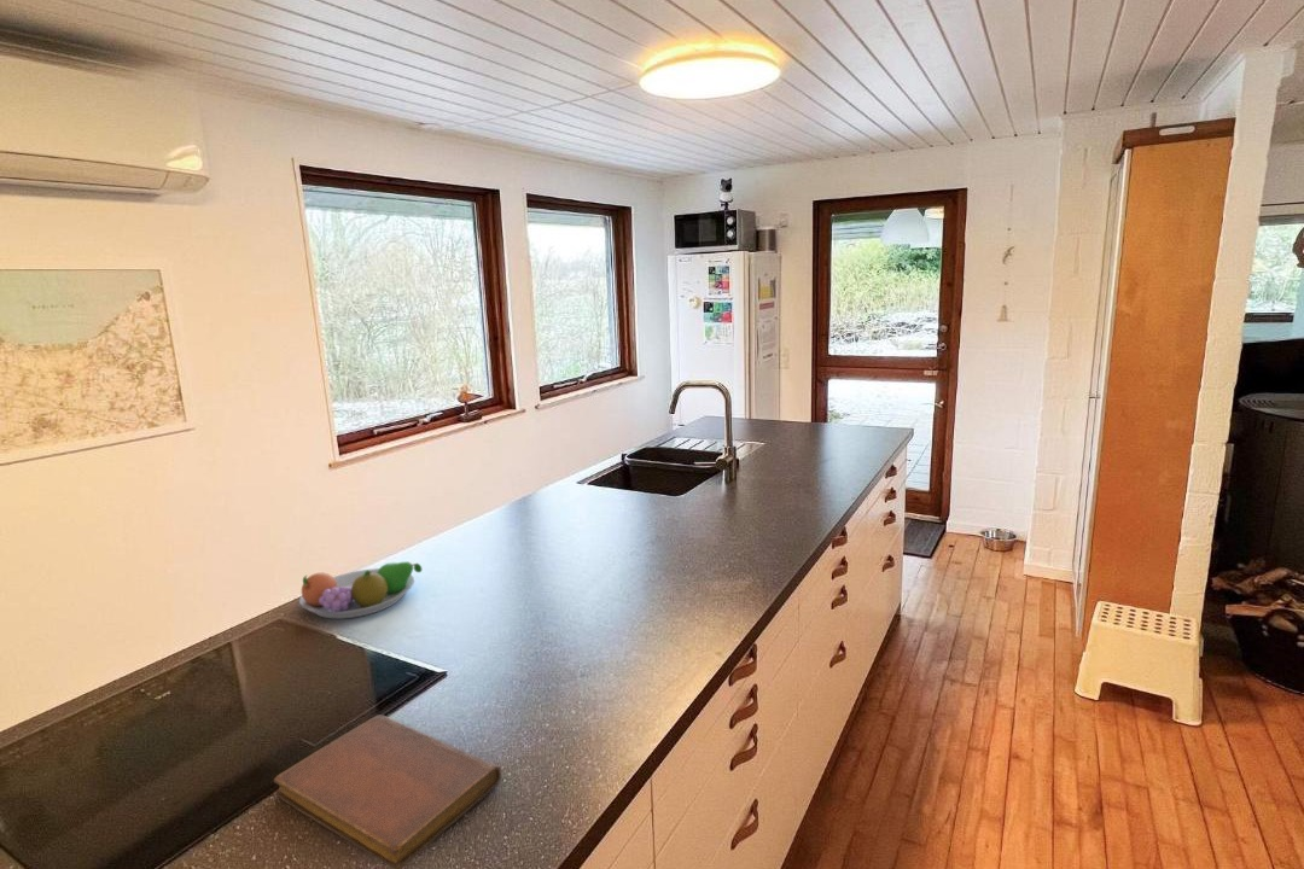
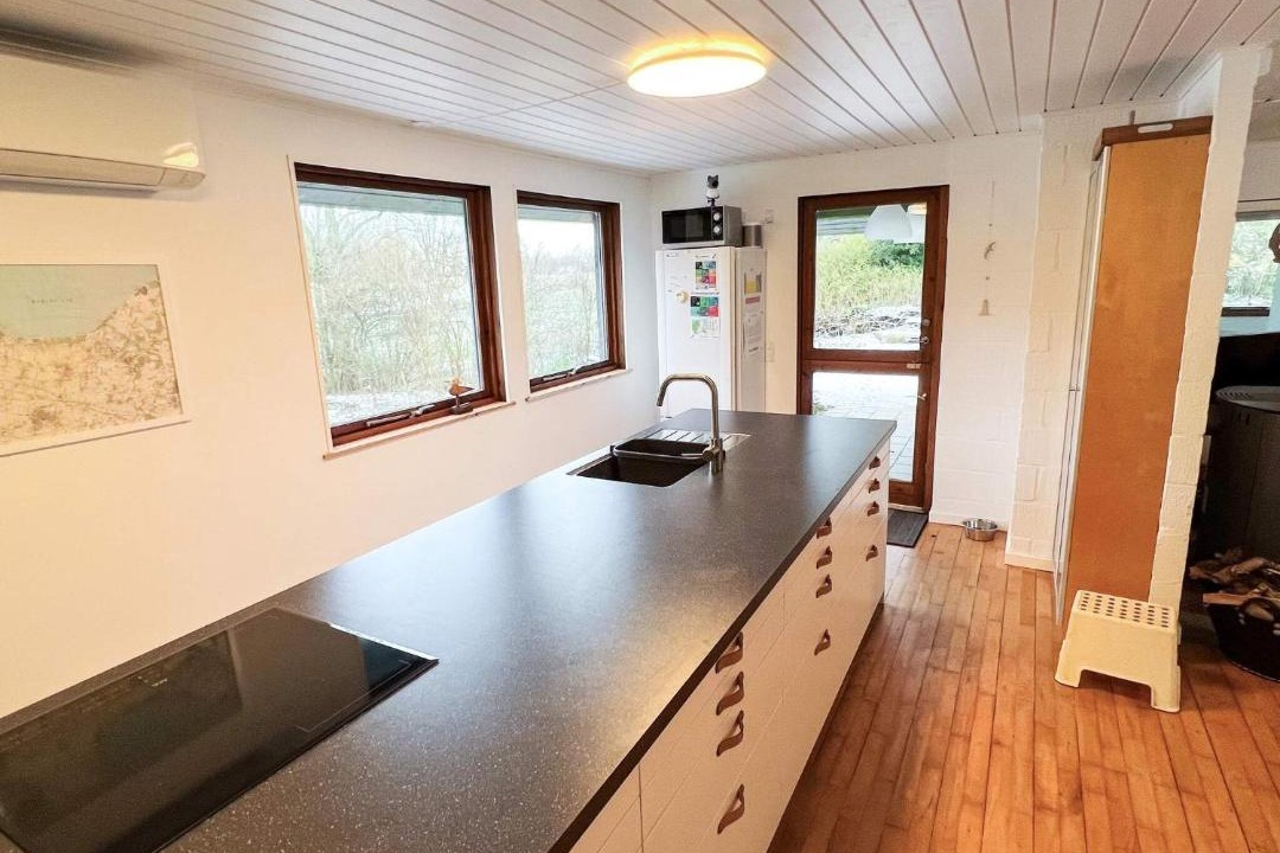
- fruit bowl [298,561,423,620]
- notebook [273,713,502,869]
